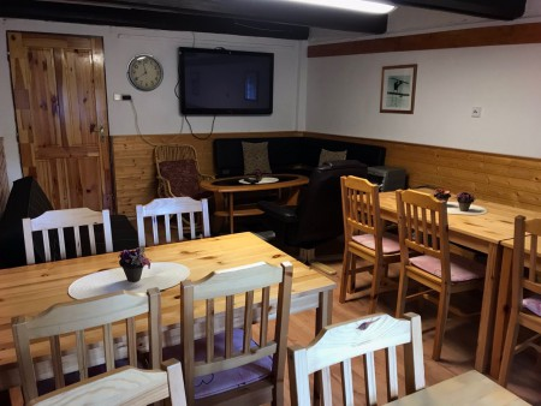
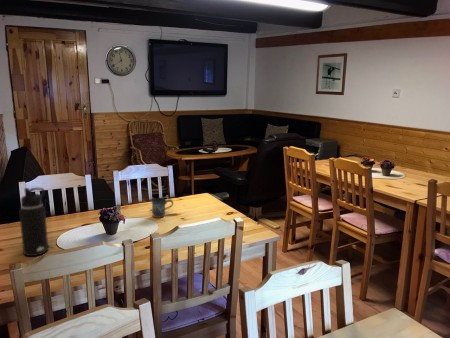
+ mug [150,197,174,219]
+ water bottle [18,187,49,257]
